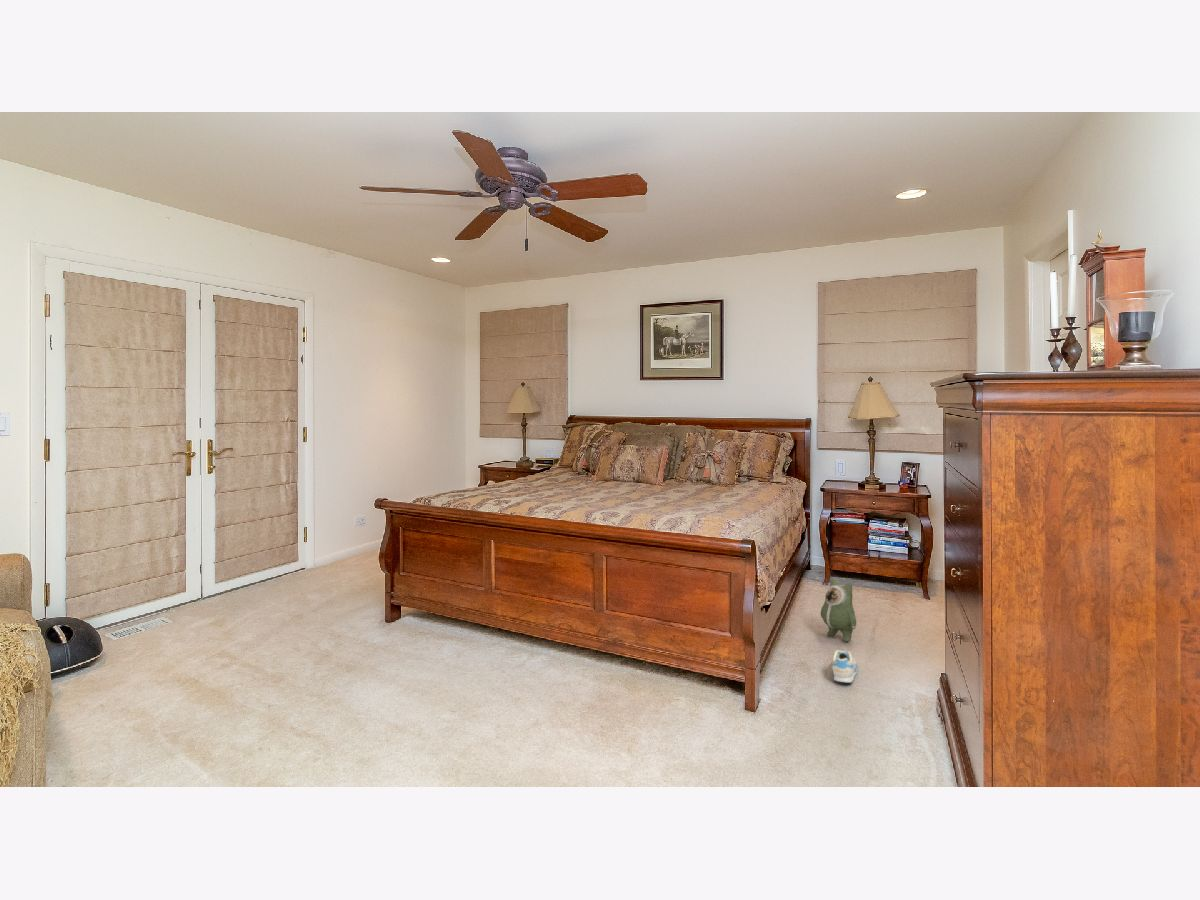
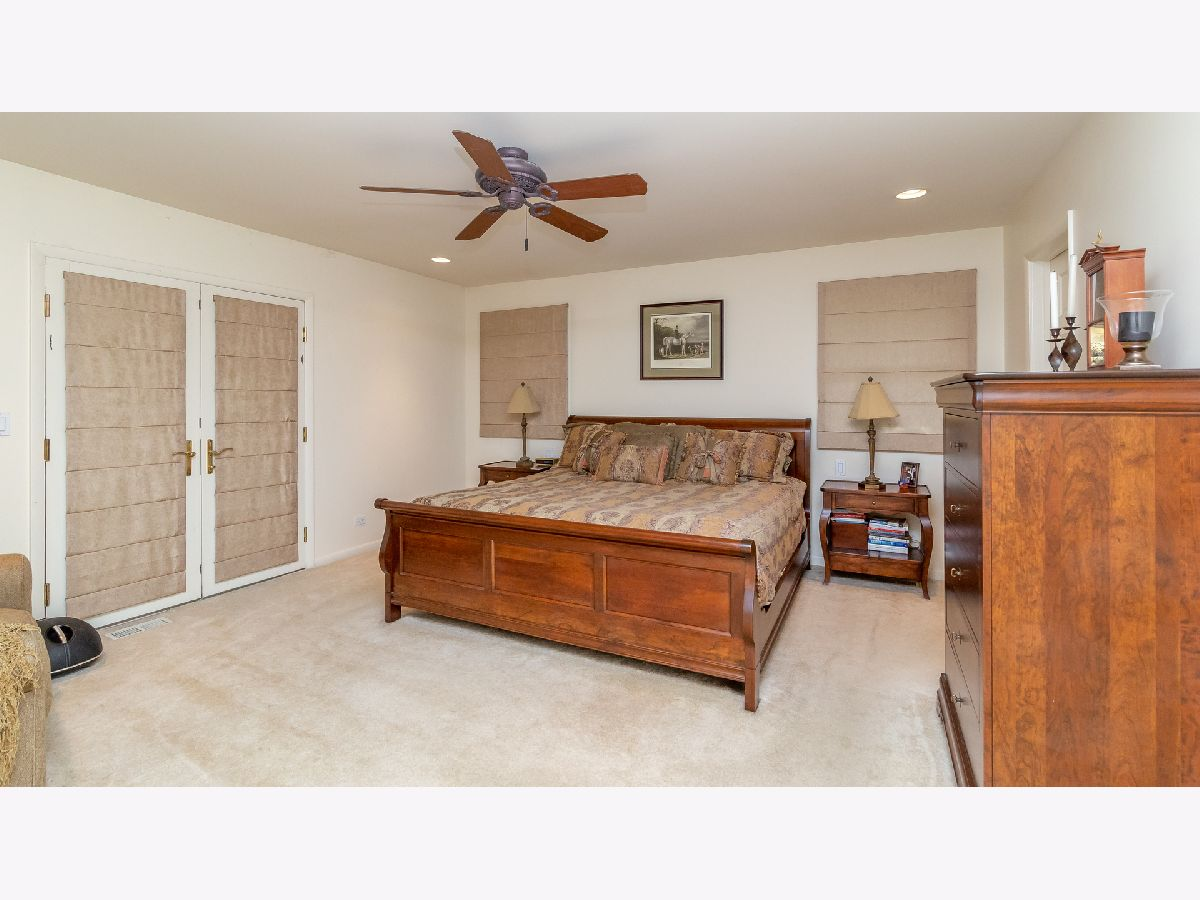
- plush toy [820,577,857,643]
- sneaker [831,649,859,684]
